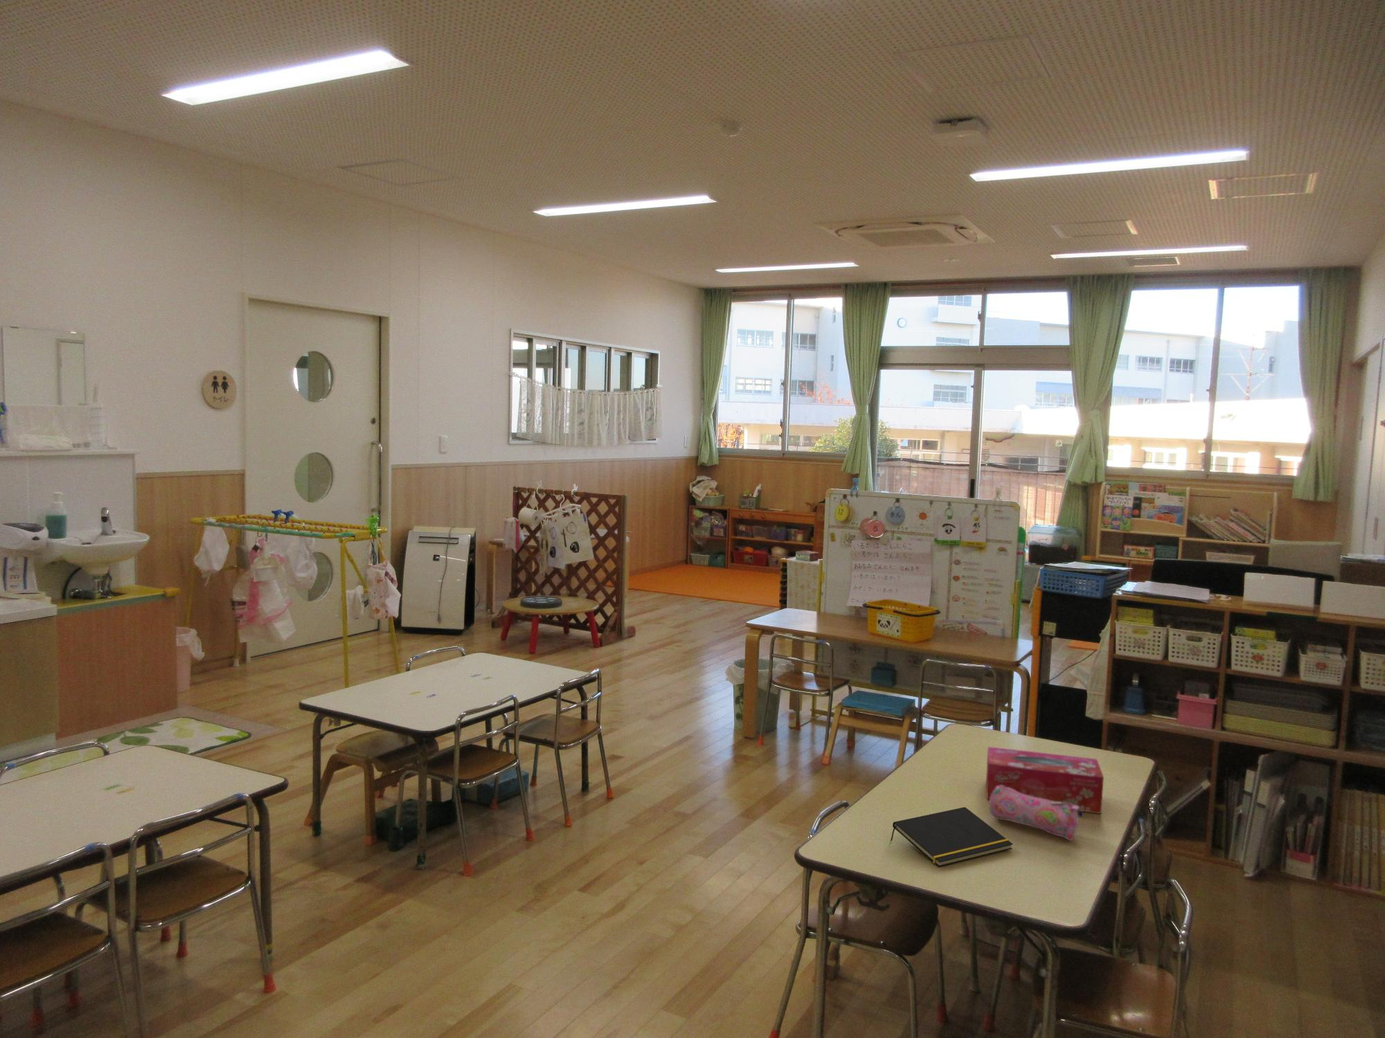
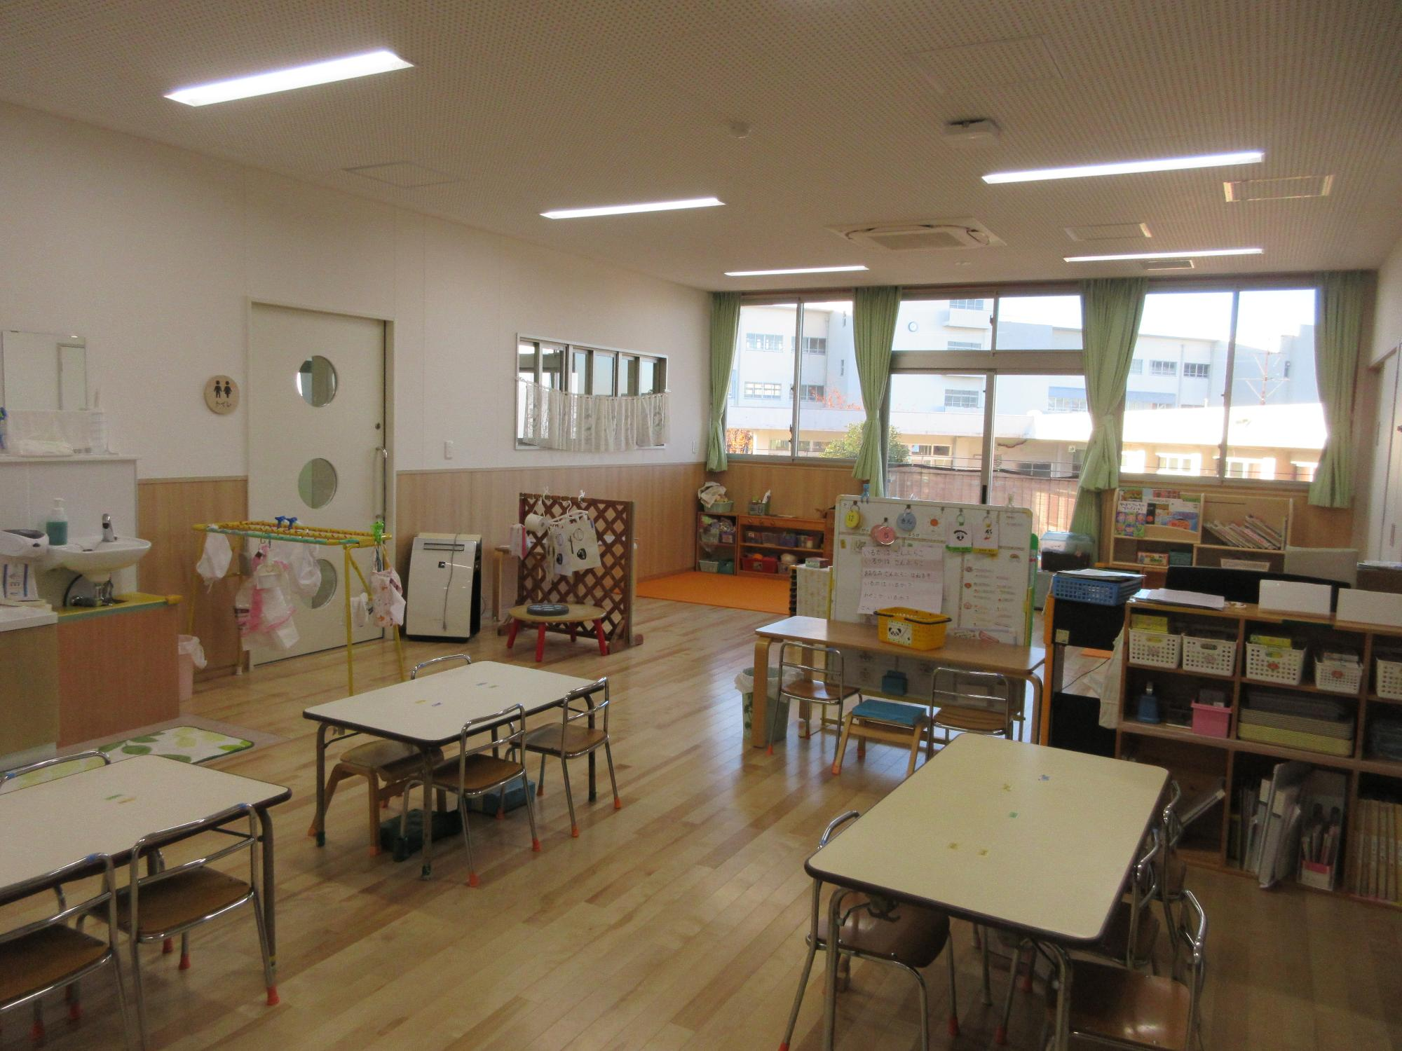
- pencil case [989,785,1084,842]
- notepad [890,806,1014,868]
- tissue box [986,746,1105,814]
